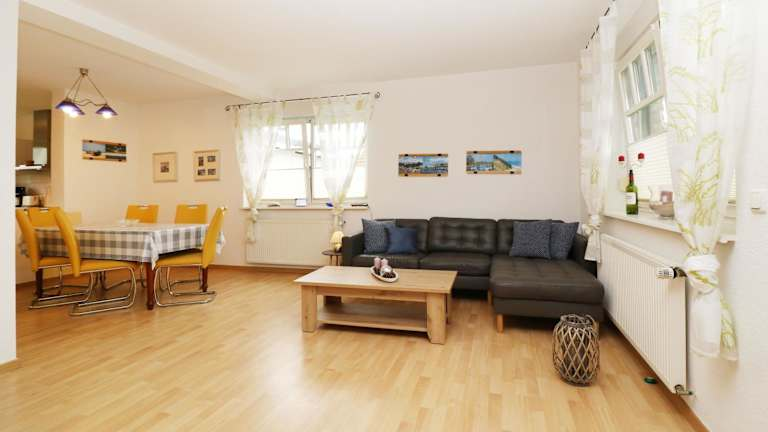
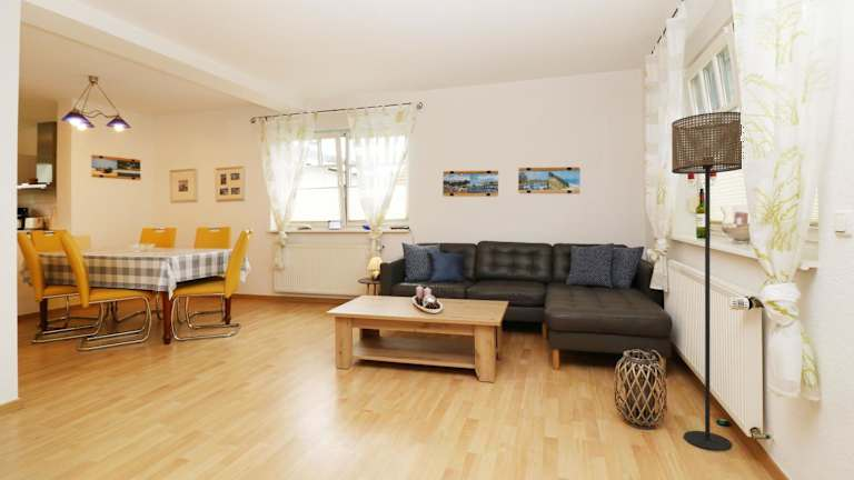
+ floor lamp [671,111,743,452]
